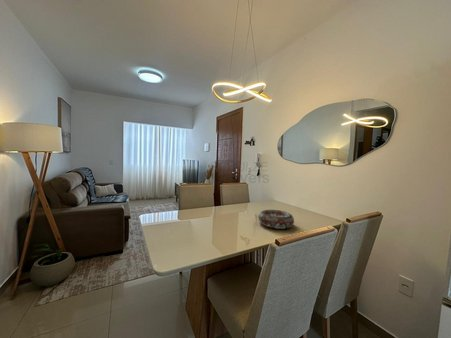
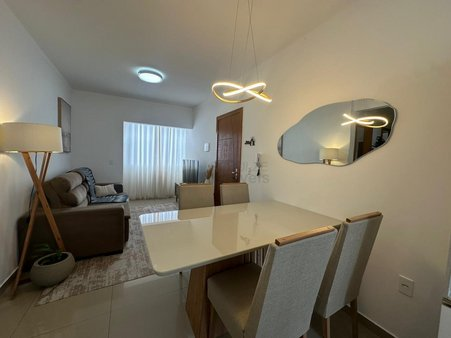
- decorative bowl [257,209,295,230]
